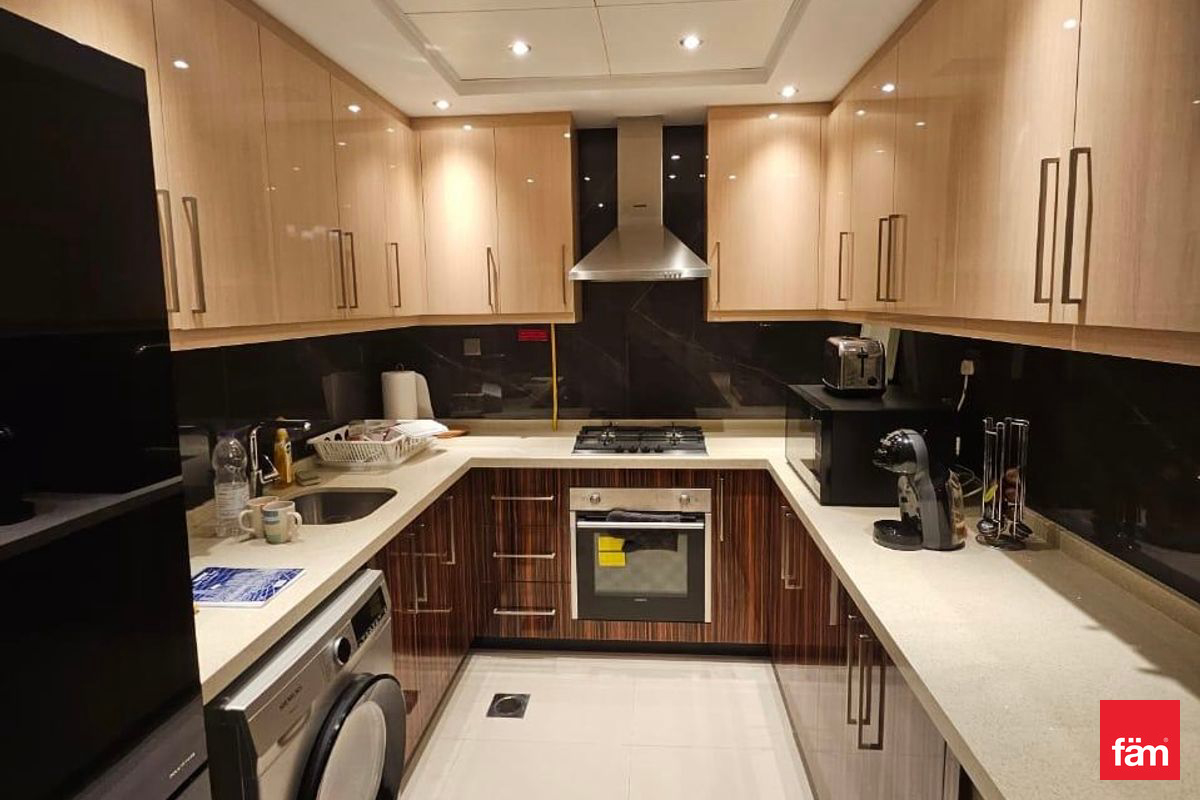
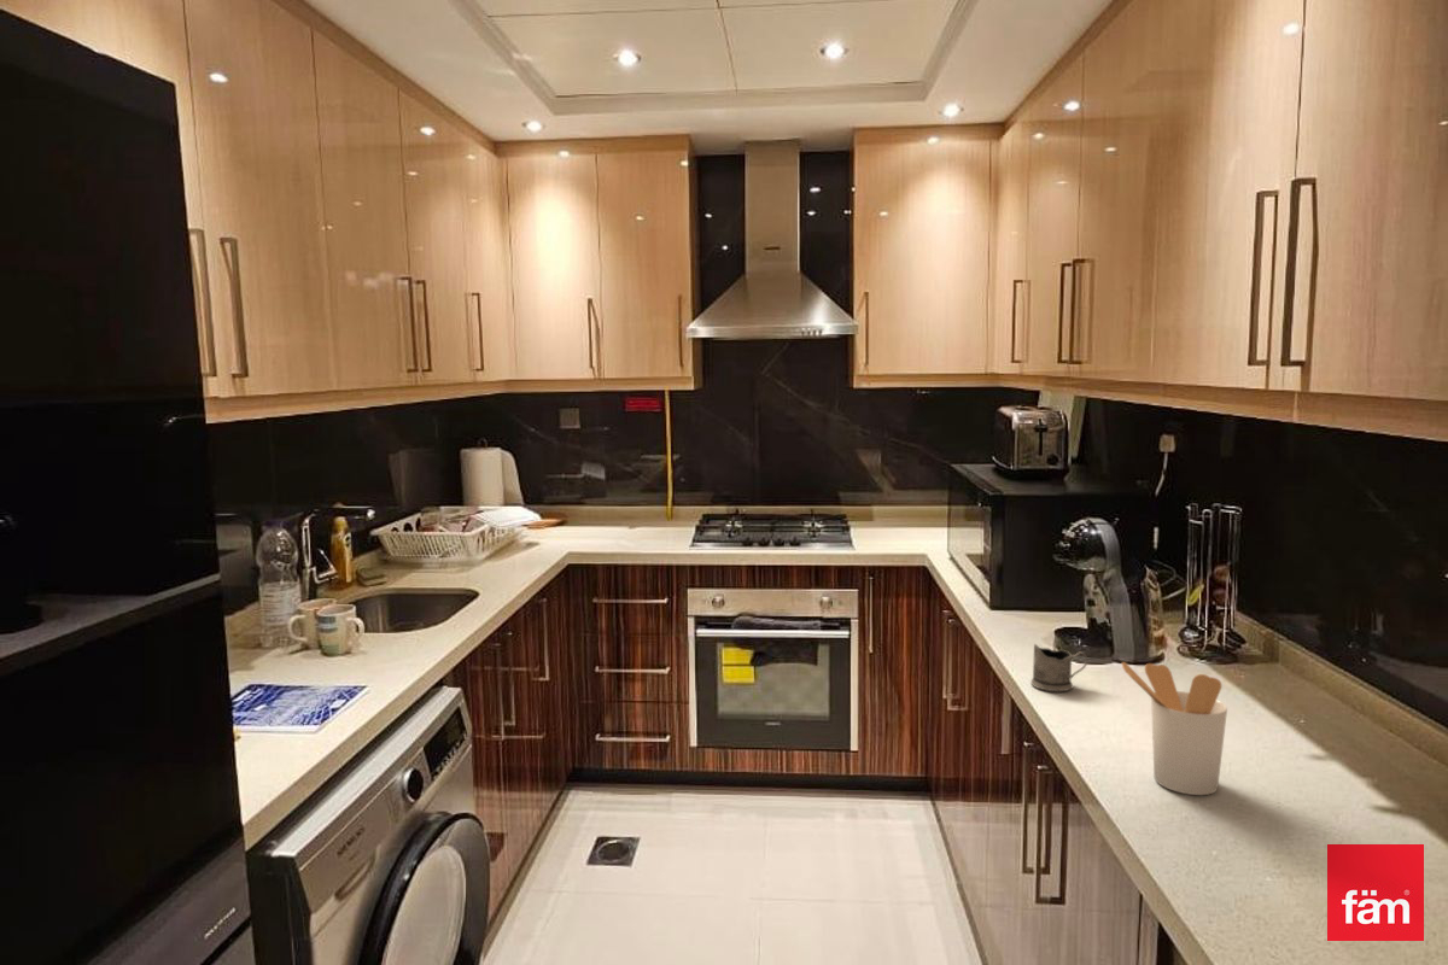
+ tea glass holder [1029,643,1088,692]
+ utensil holder [1121,661,1228,796]
